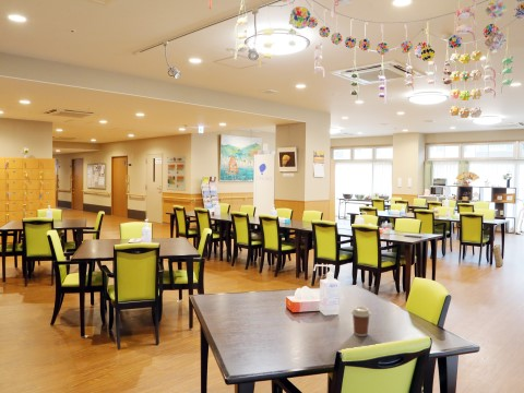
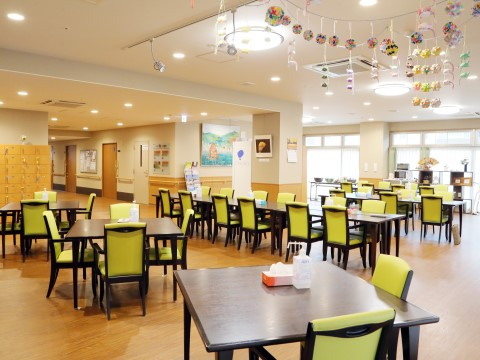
- coffee cup [350,306,372,337]
